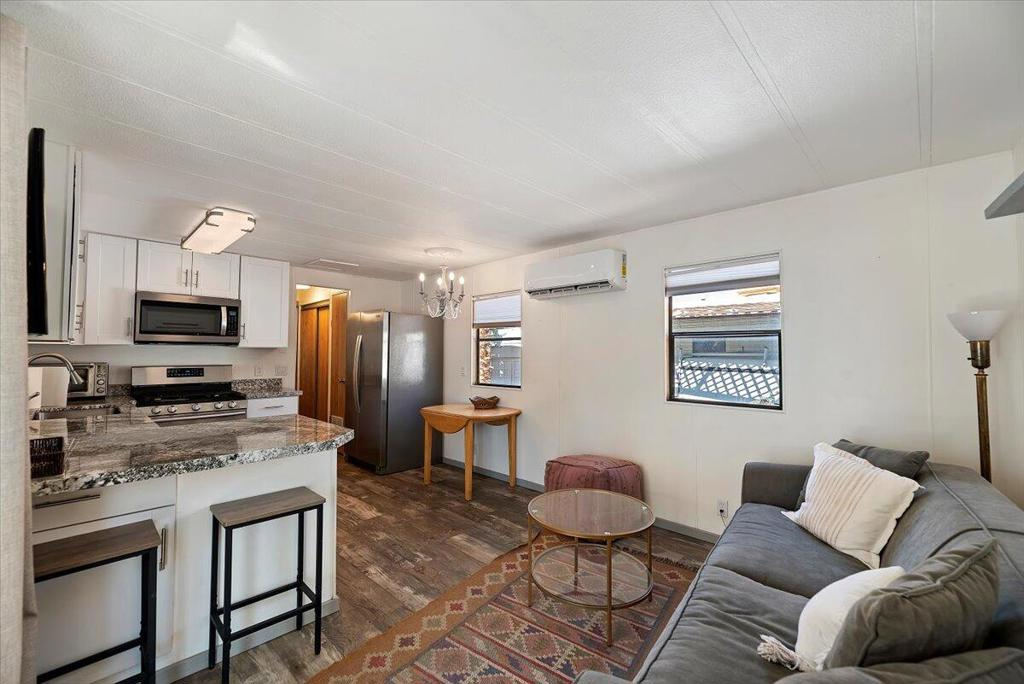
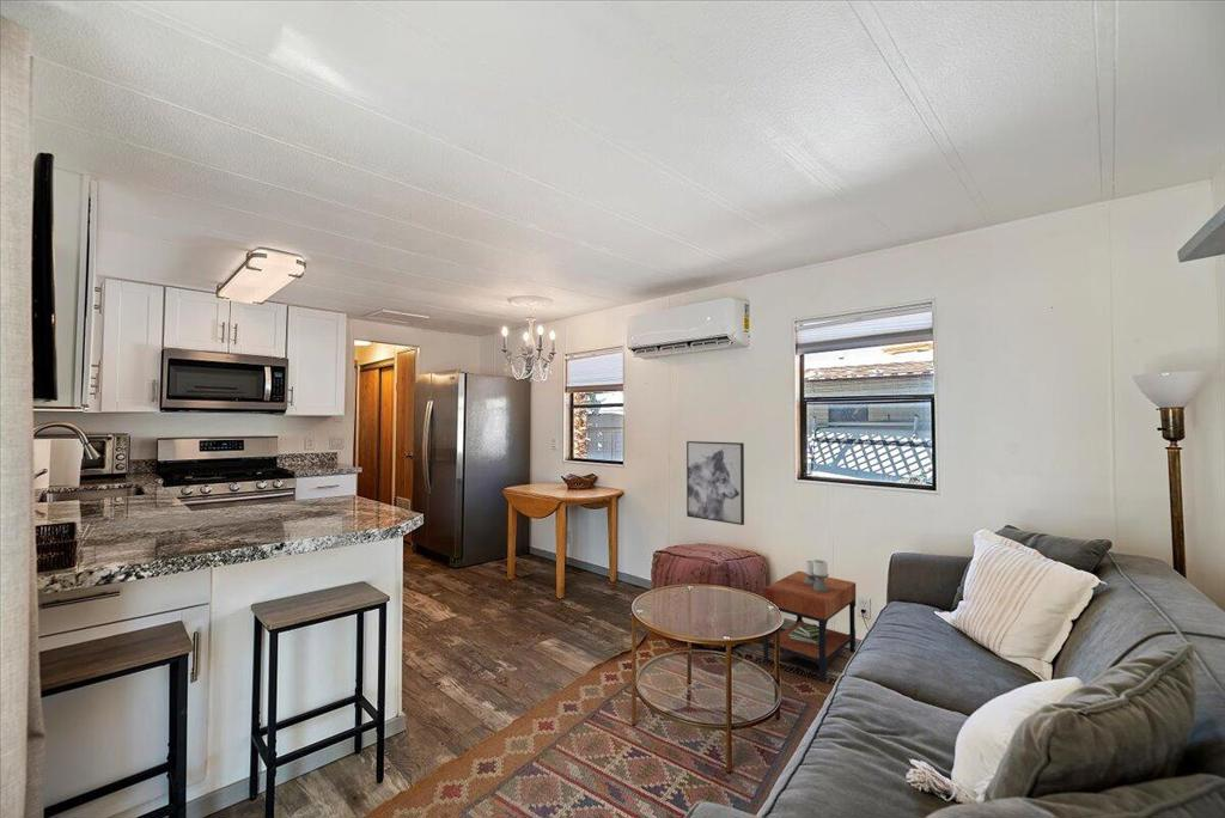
+ side table [762,558,857,683]
+ wall art [685,440,745,526]
